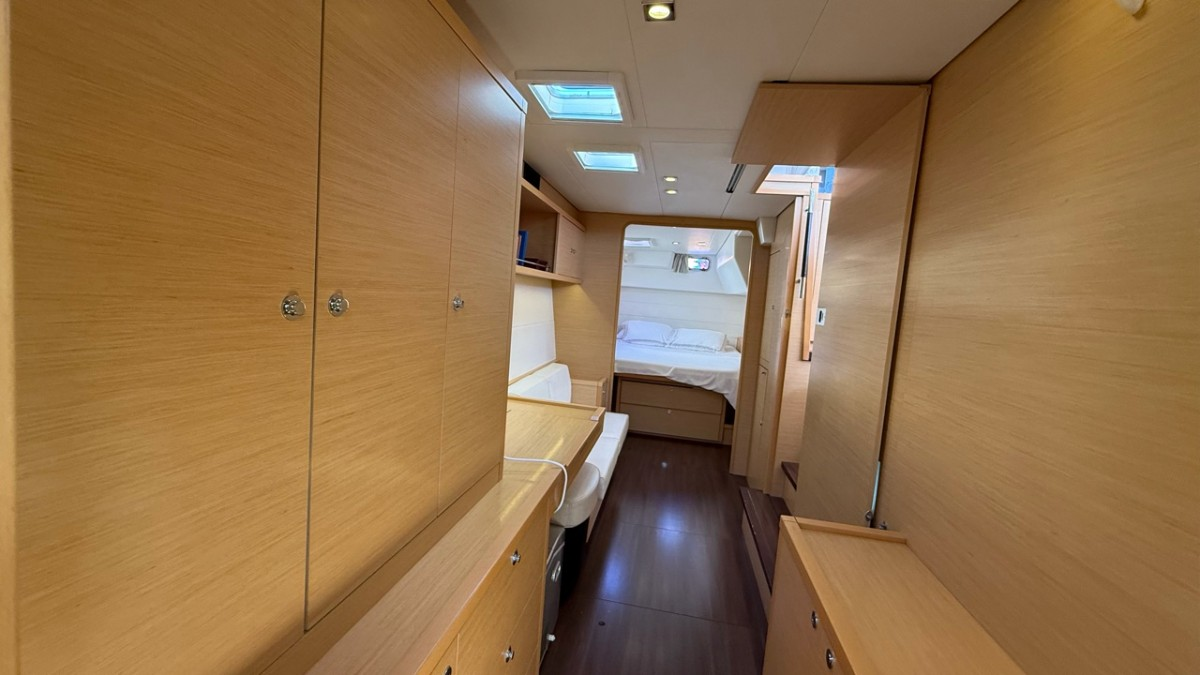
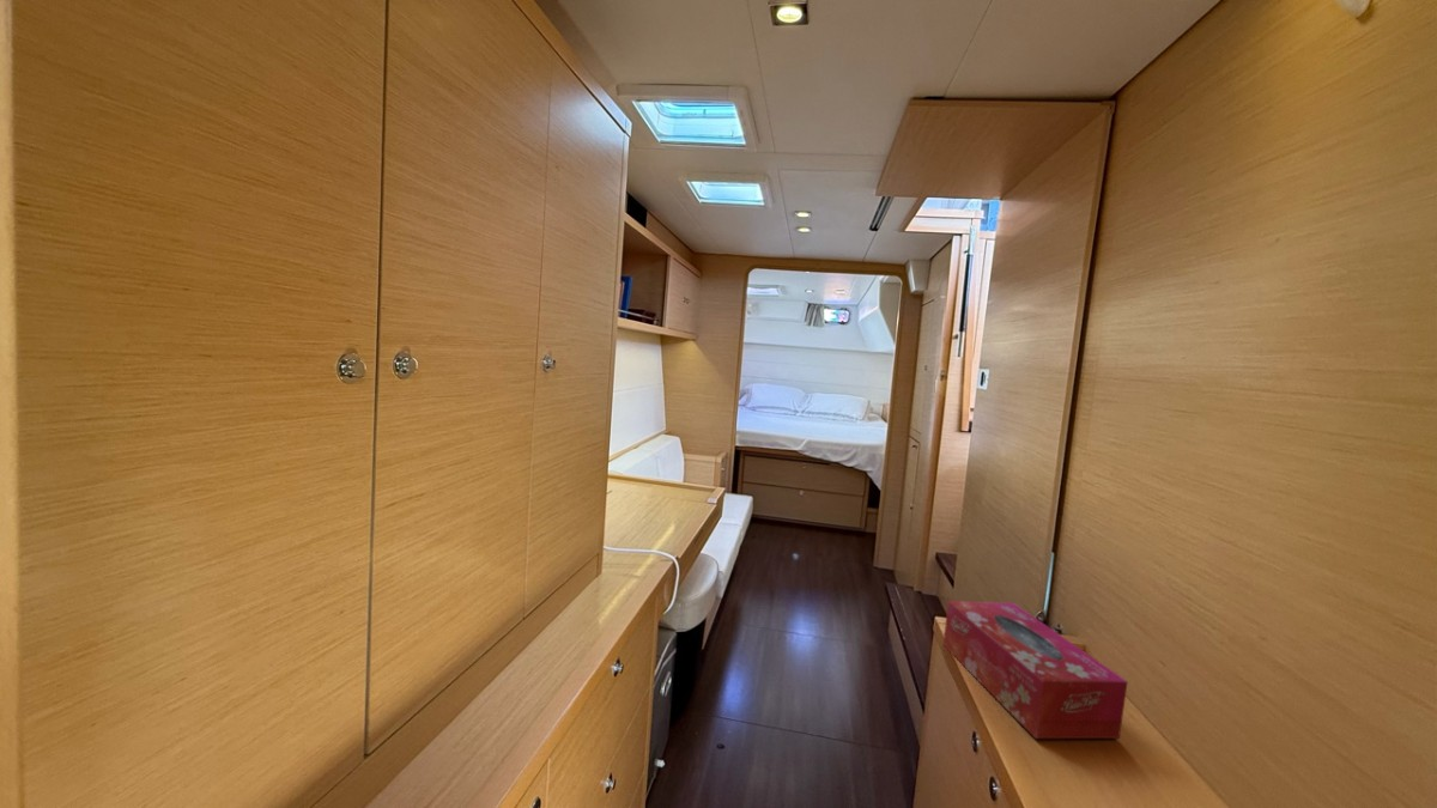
+ tissue box [942,600,1129,740]
